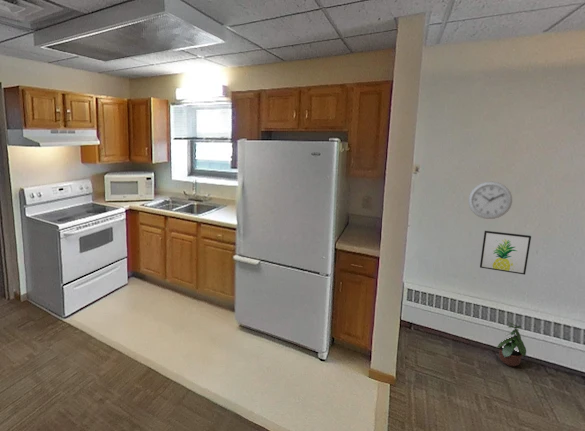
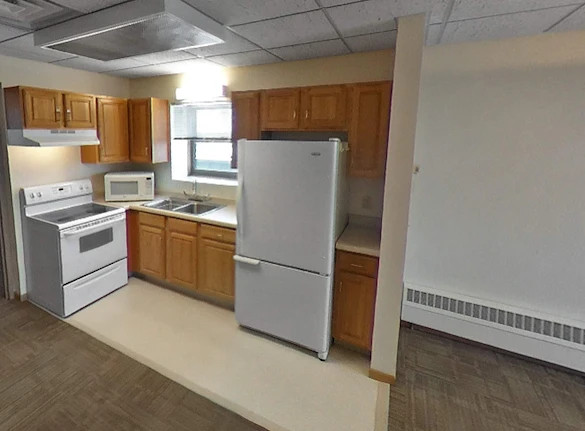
- potted plant [496,321,527,367]
- wall clock [467,181,513,220]
- wall art [479,230,532,275]
